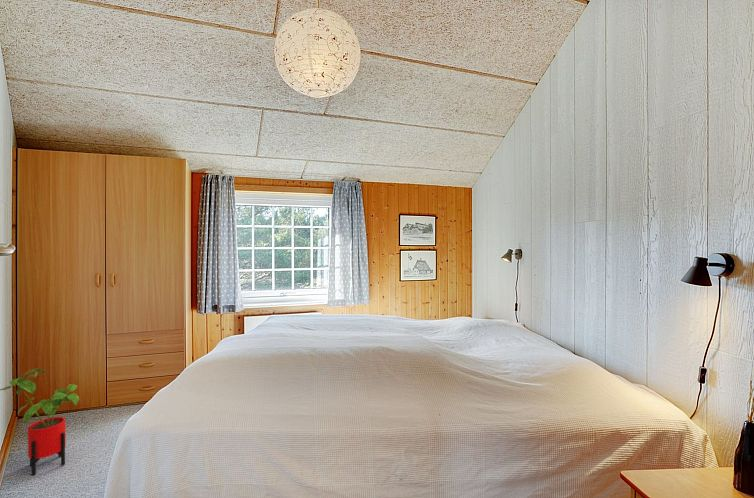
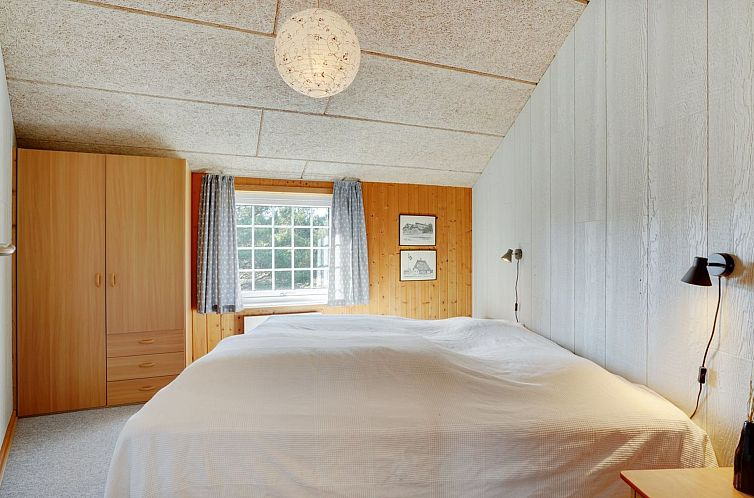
- house plant [0,368,80,476]
